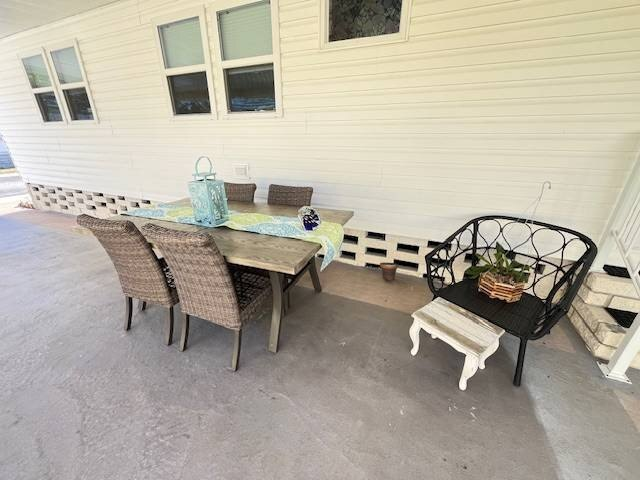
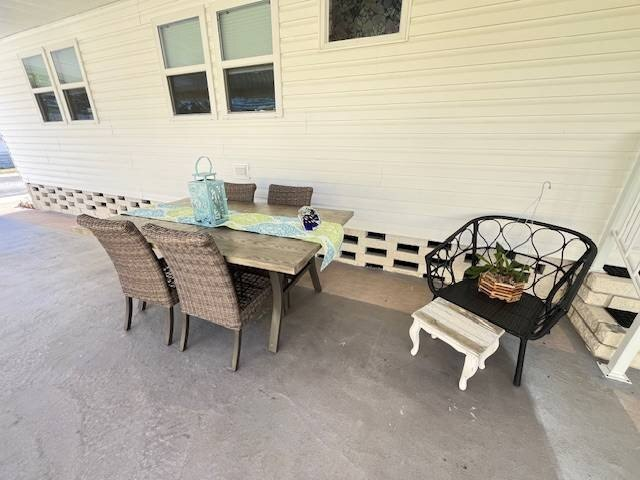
- planter pot [379,262,399,281]
